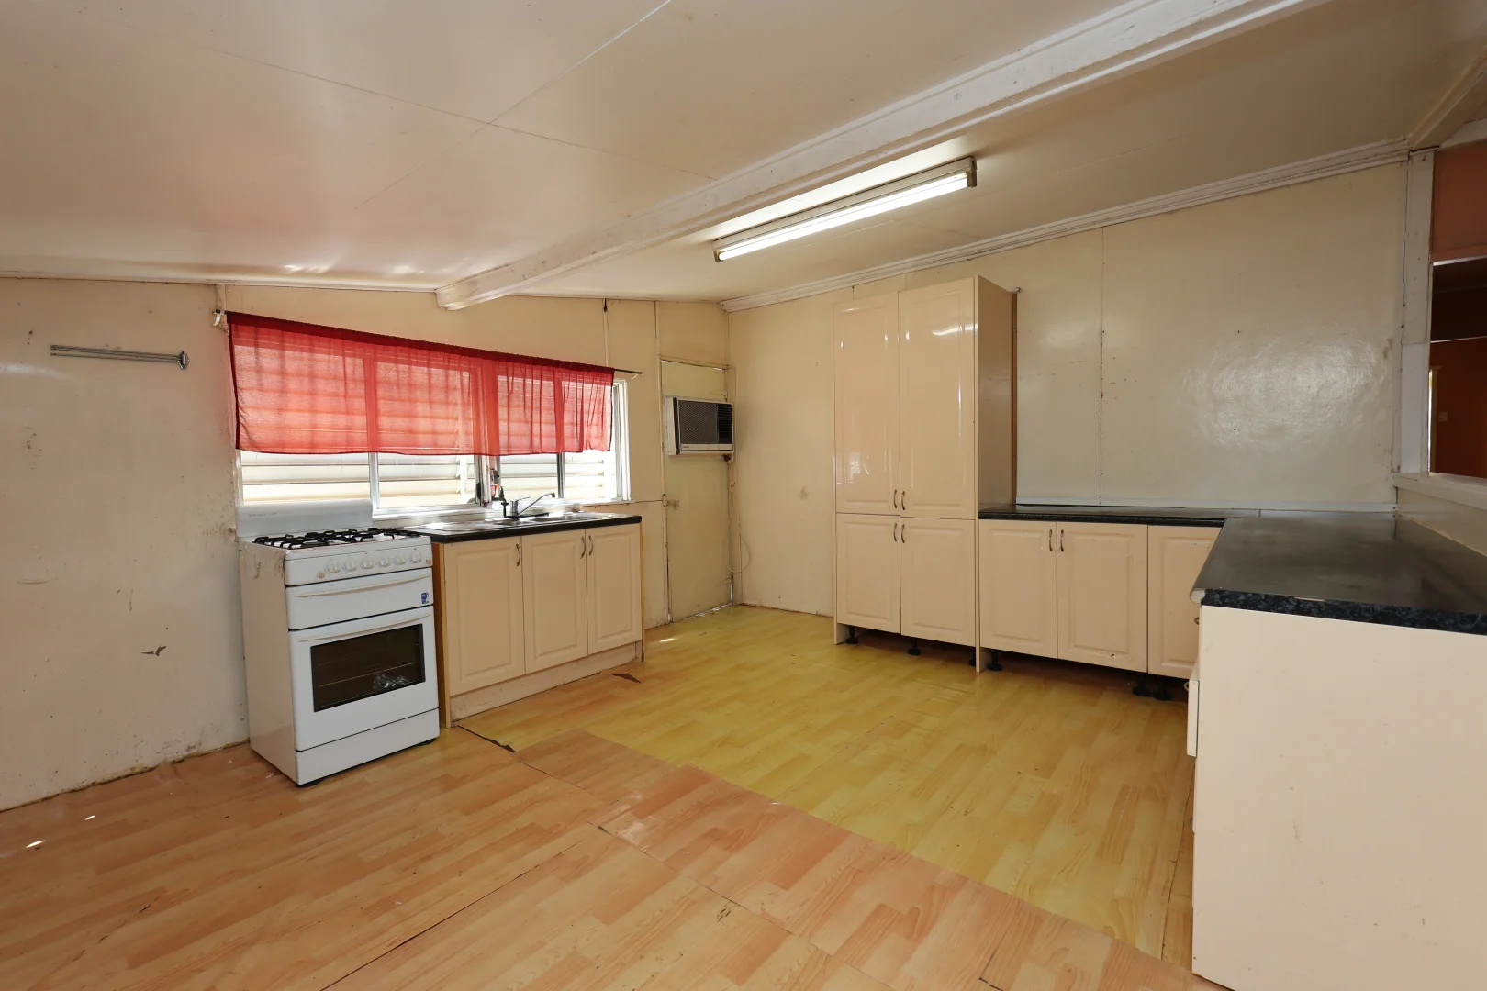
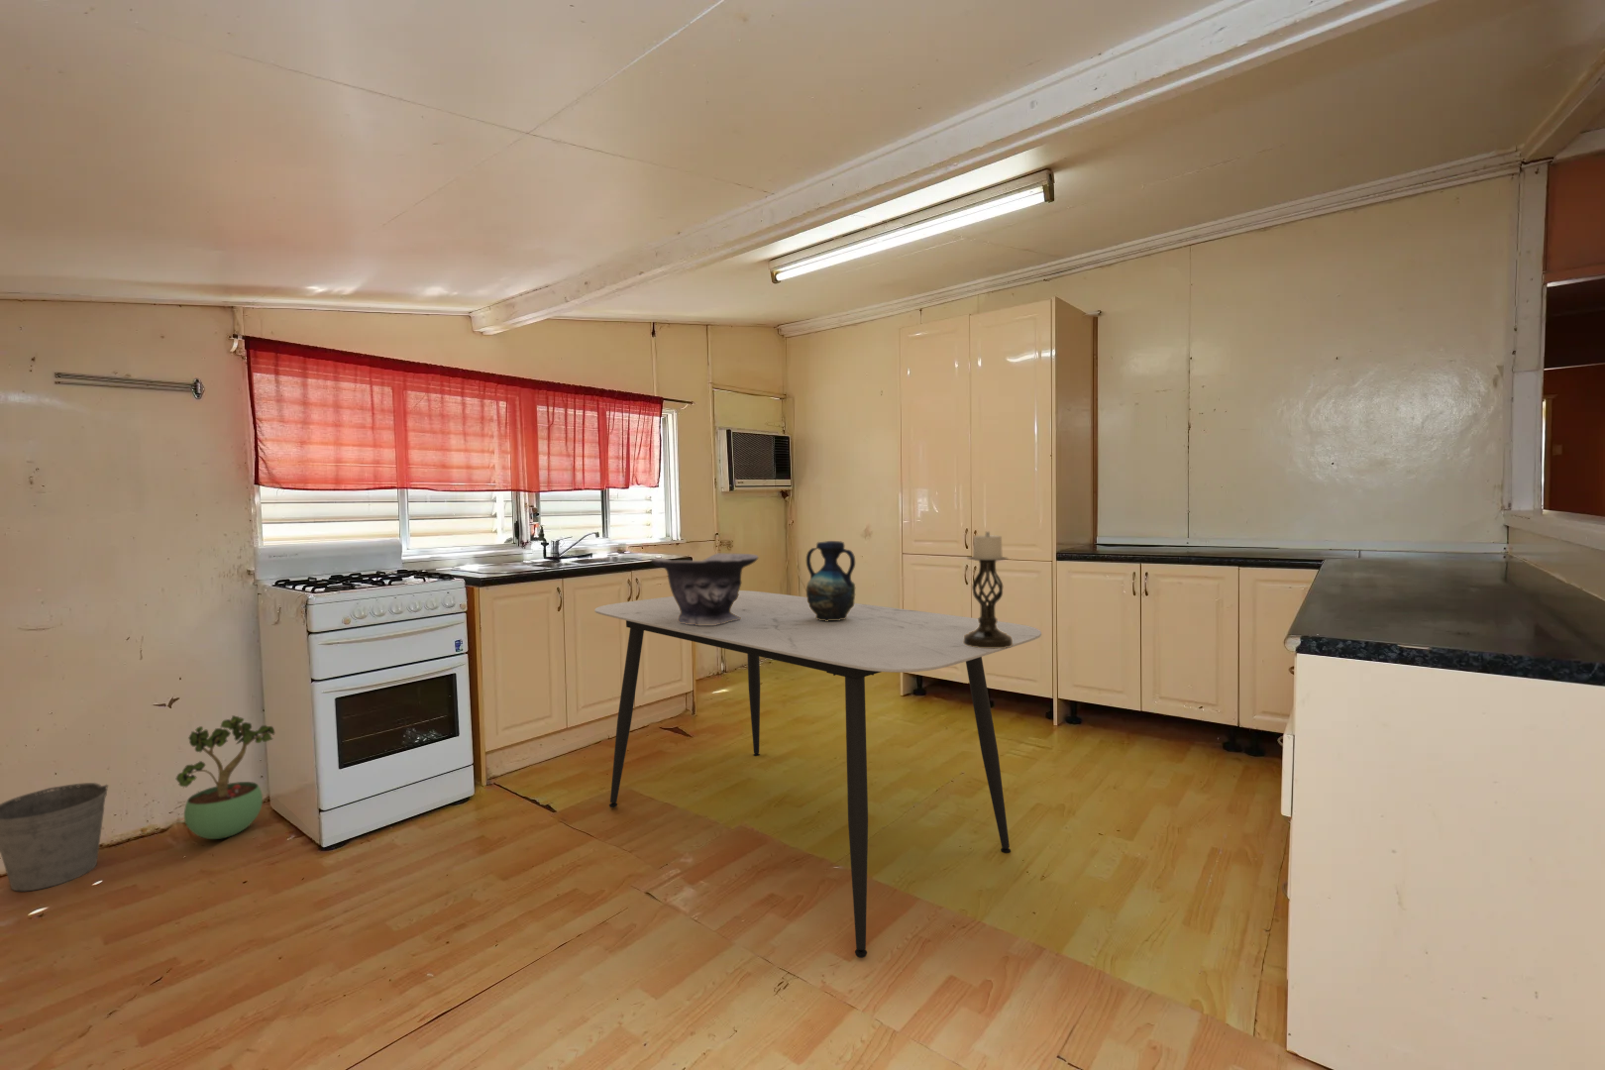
+ potted plant [176,714,276,841]
+ candle holder [963,531,1013,648]
+ vase [805,540,856,621]
+ dining table [594,590,1043,959]
+ bucket [0,782,109,892]
+ decorative bowl [650,553,760,625]
